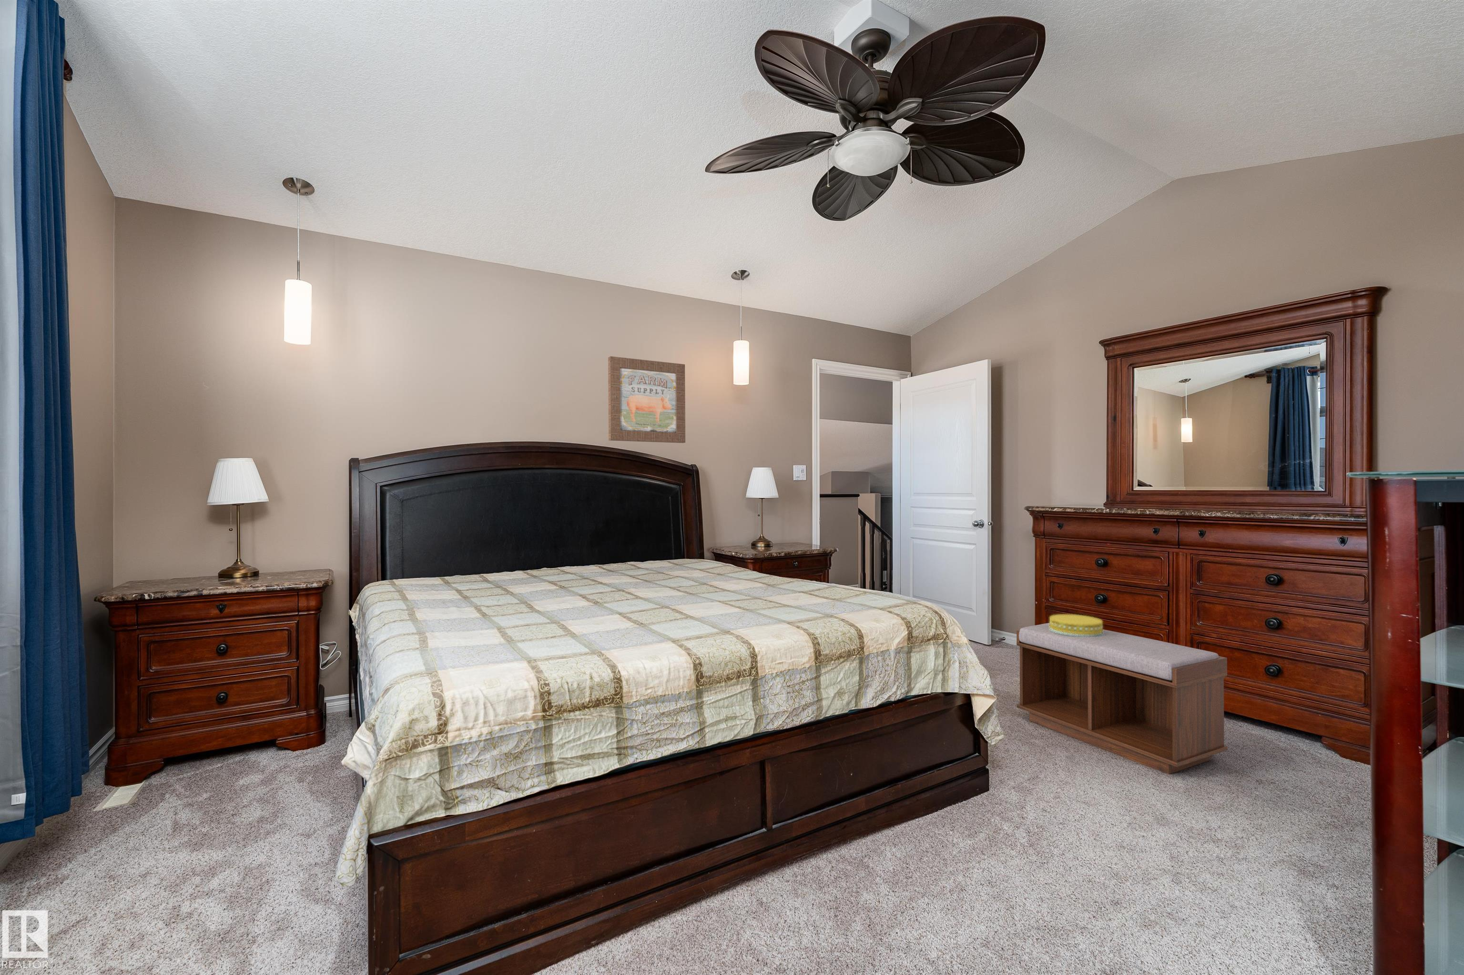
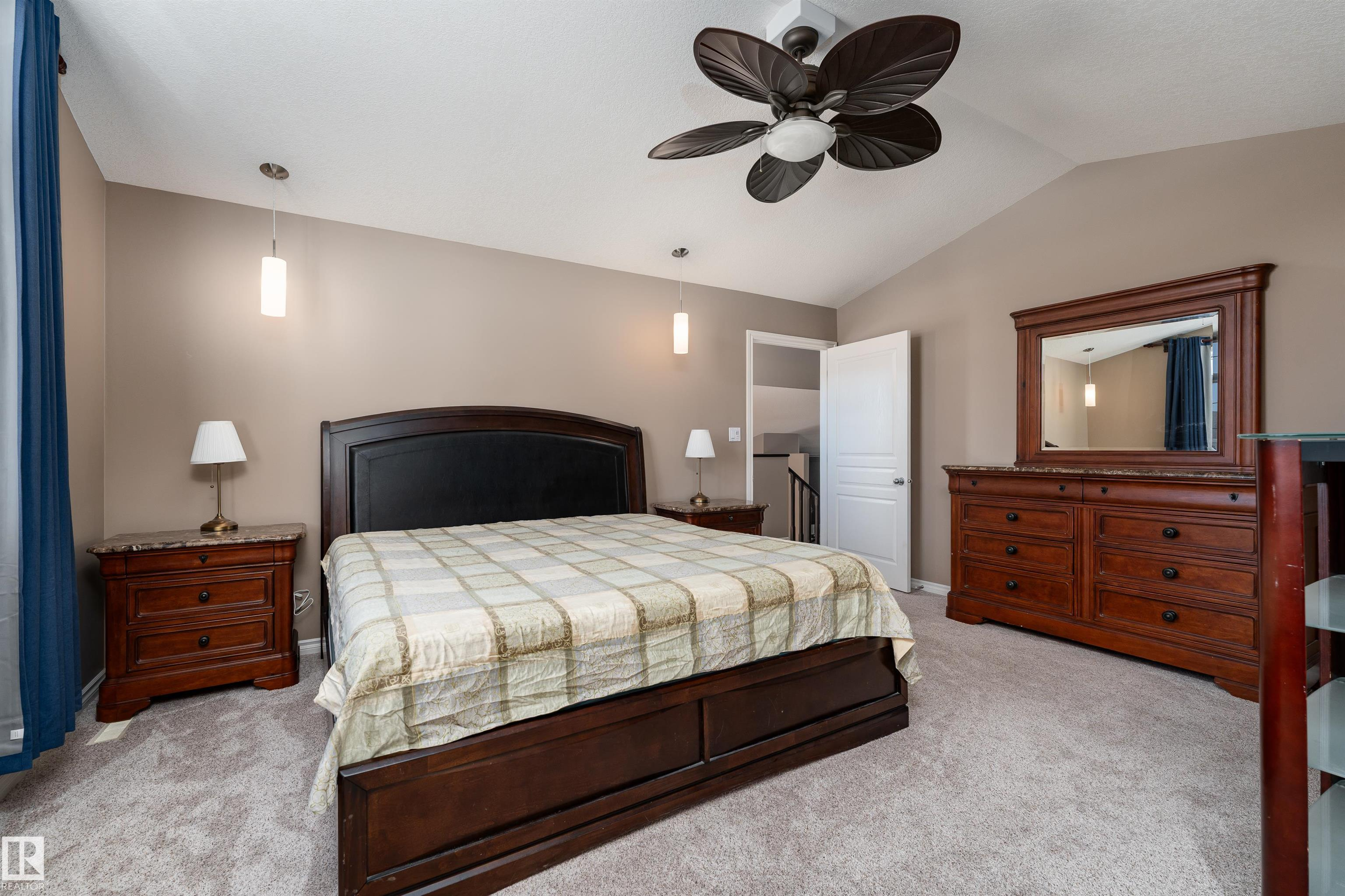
- bench [1016,622,1228,775]
- wall art [607,356,686,444]
- decorative box [1049,614,1104,637]
